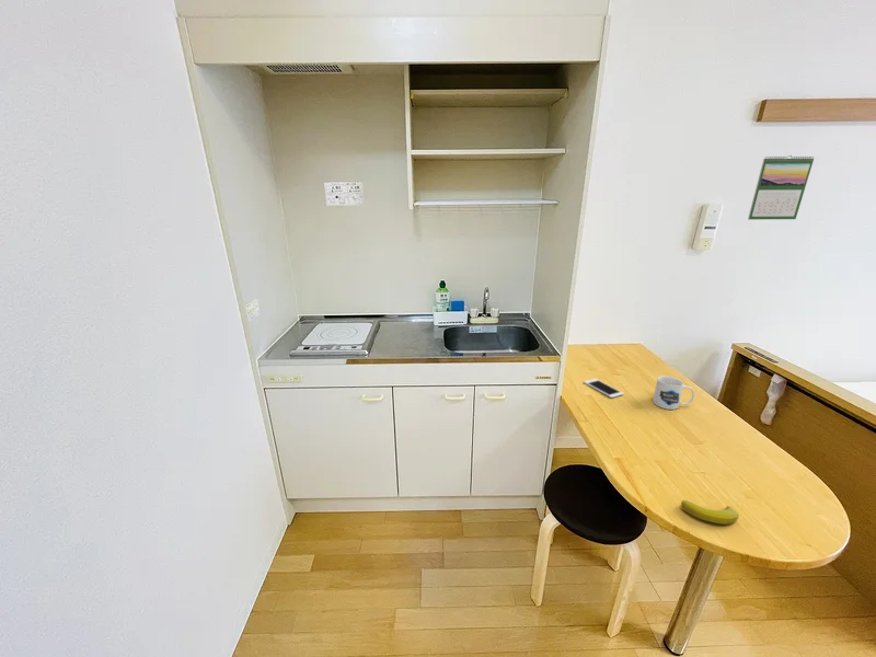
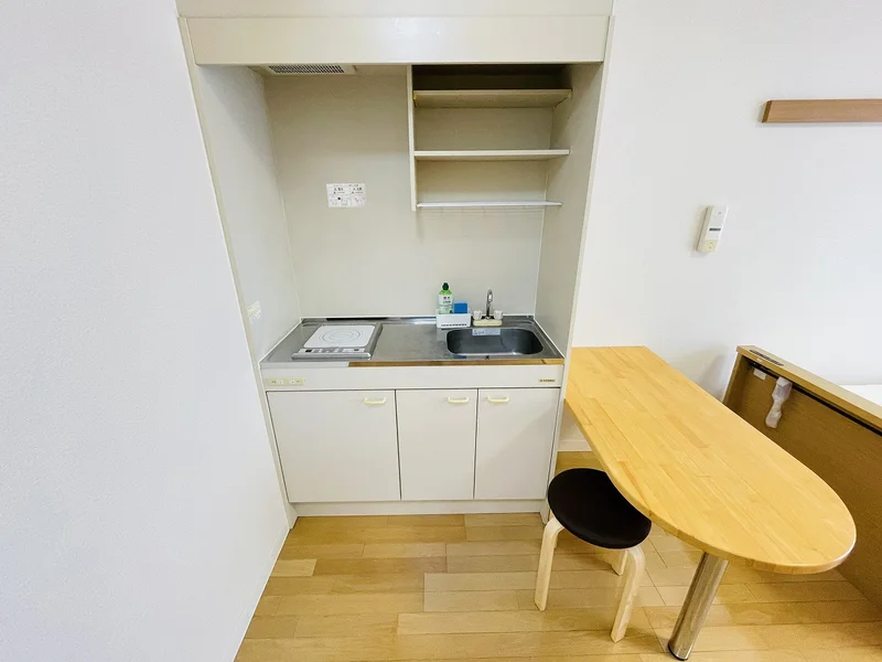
- calendar [747,154,815,220]
- banana [680,499,739,526]
- cell phone [583,378,624,399]
- mug [652,374,695,411]
